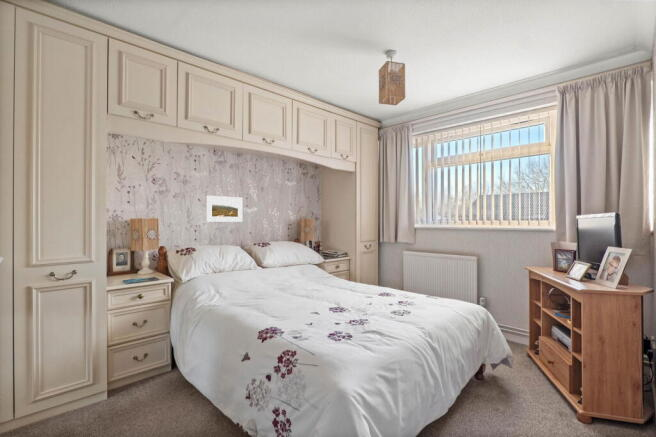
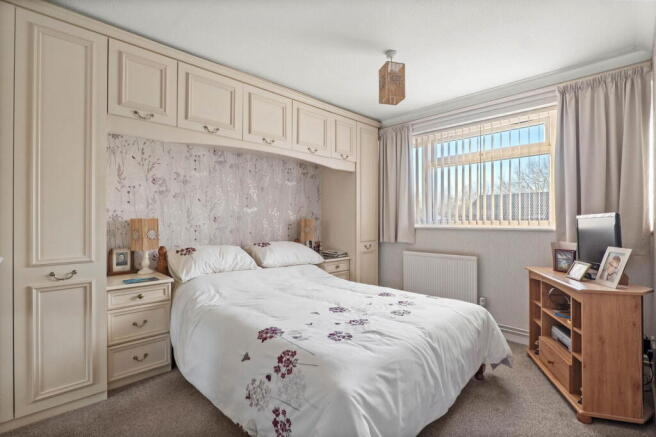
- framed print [205,195,244,223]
